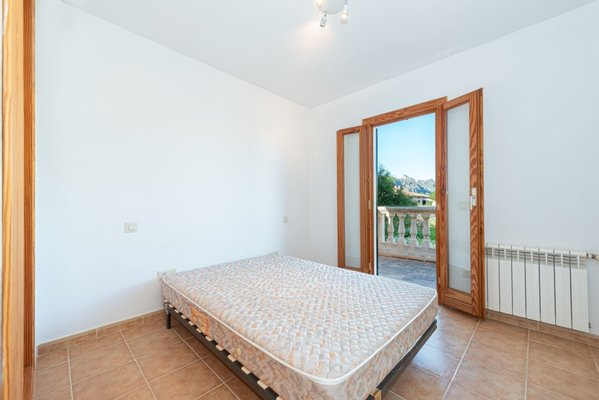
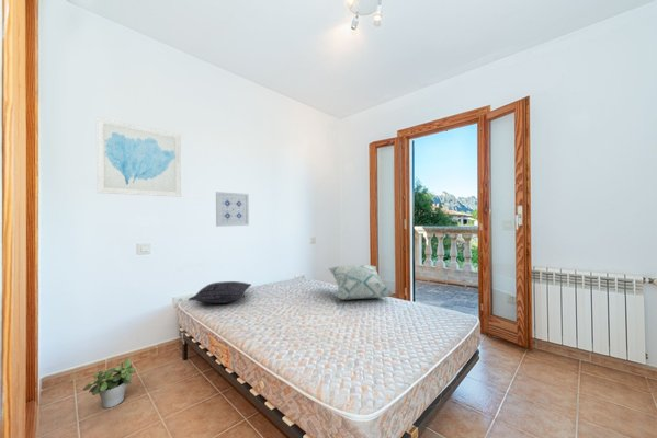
+ pillow [188,280,252,304]
+ potted plant [82,358,136,410]
+ wall art [95,116,182,198]
+ decorative pillow [327,264,394,301]
+ wall art [215,191,250,228]
